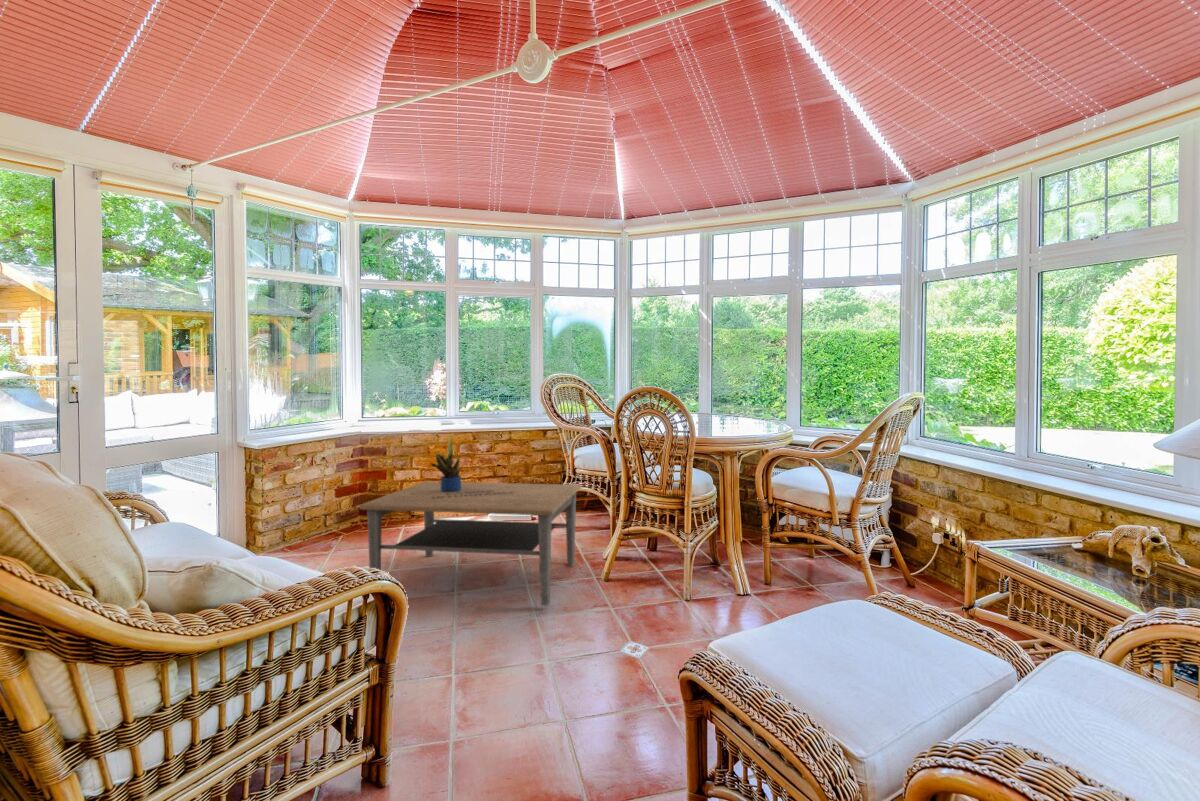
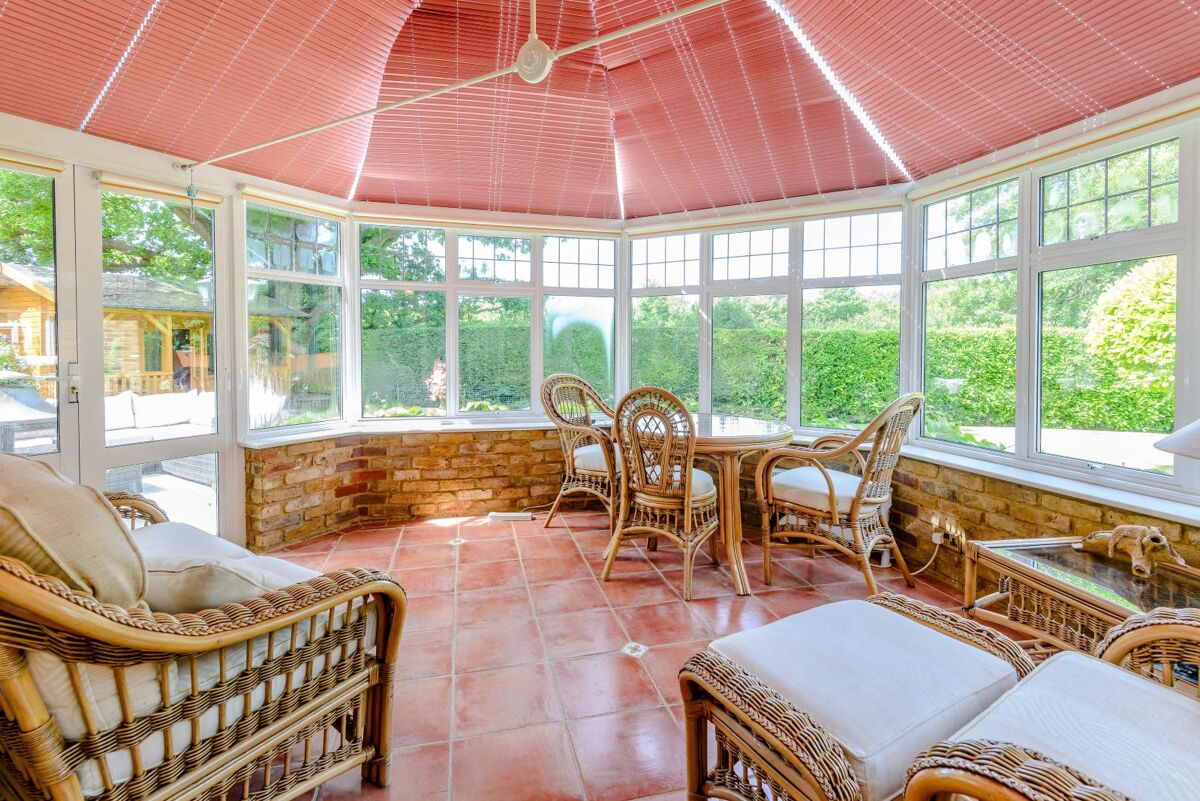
- potted plant [429,435,467,492]
- coffee table [358,480,582,607]
